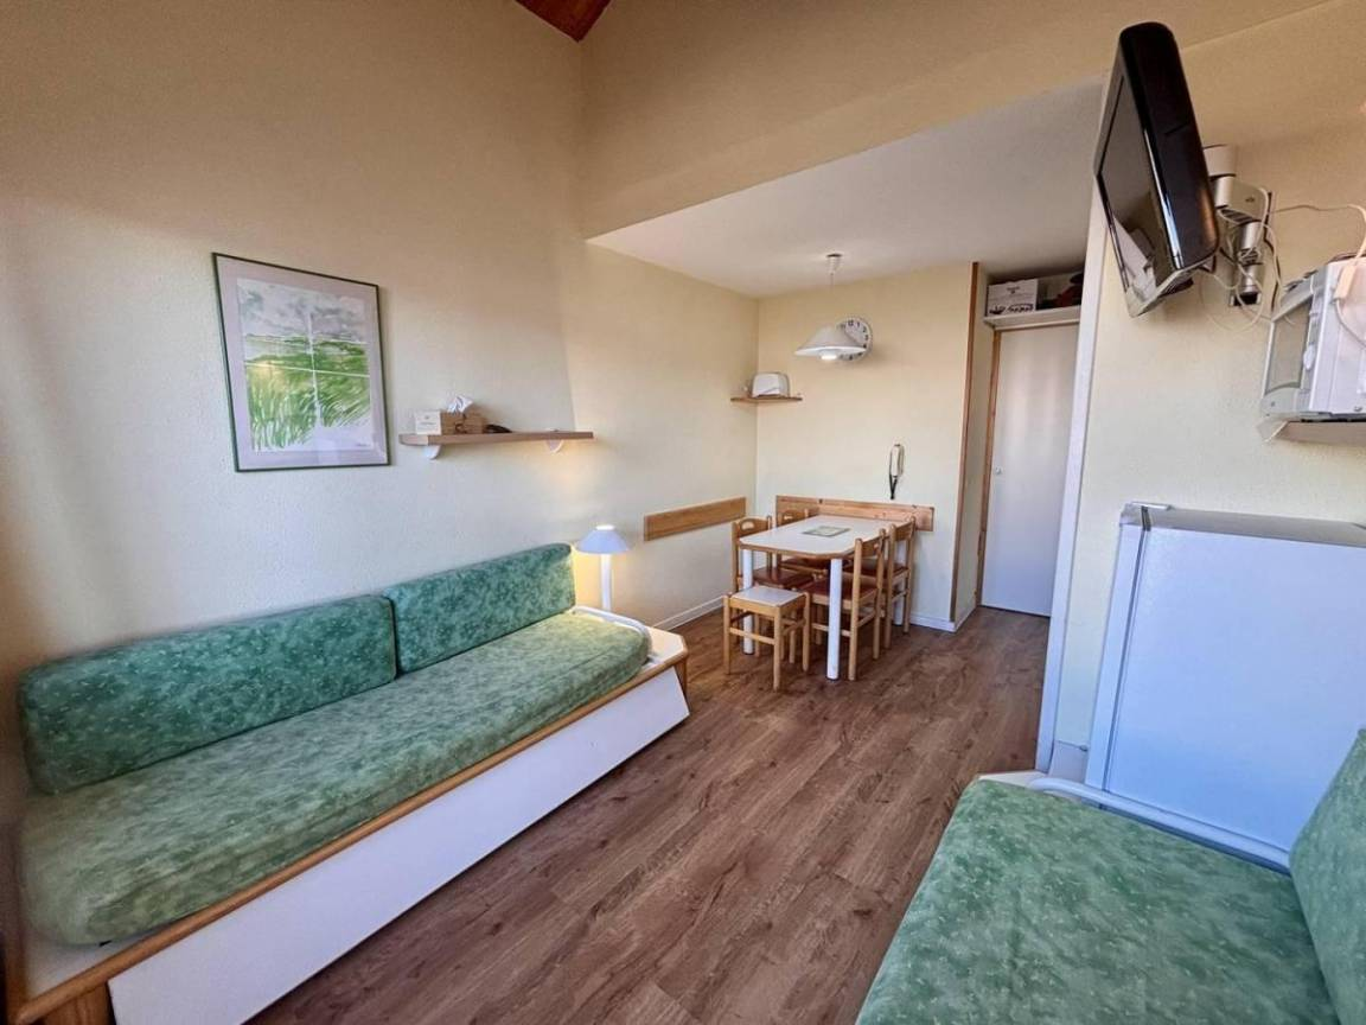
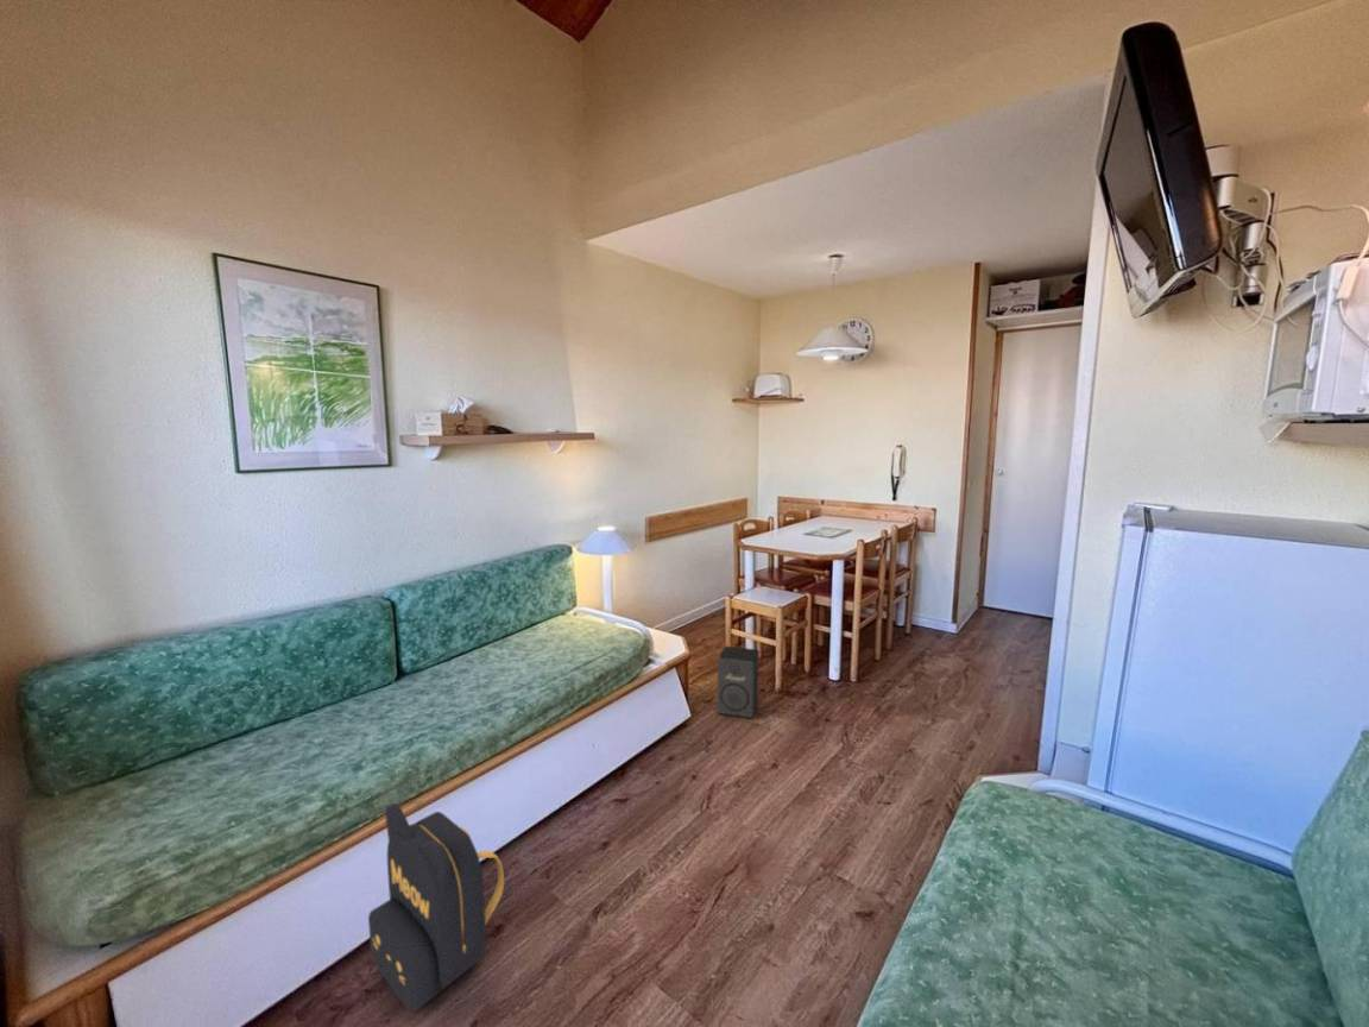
+ backpack [367,802,505,1013]
+ speaker [715,645,761,719]
